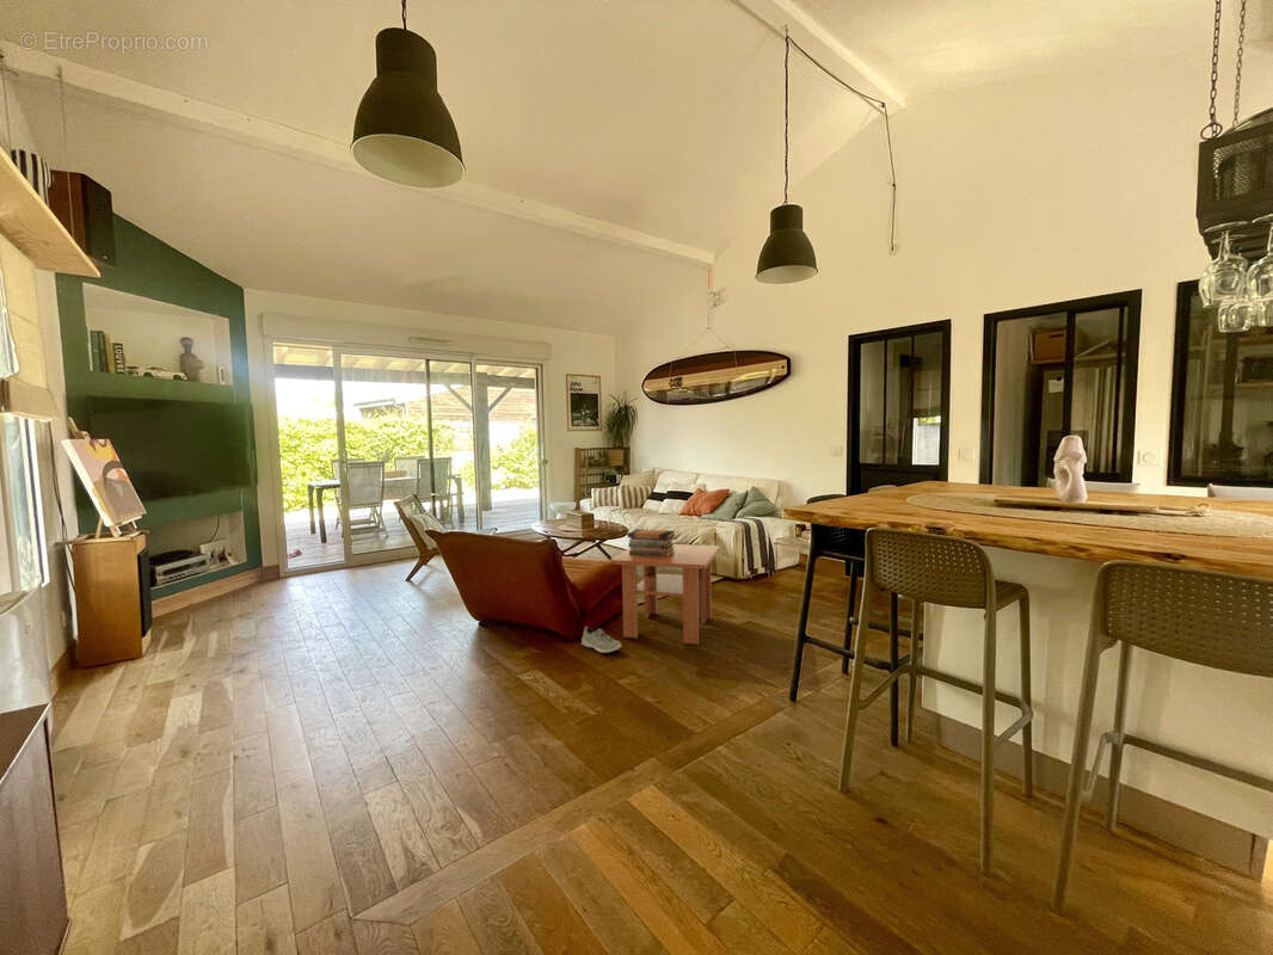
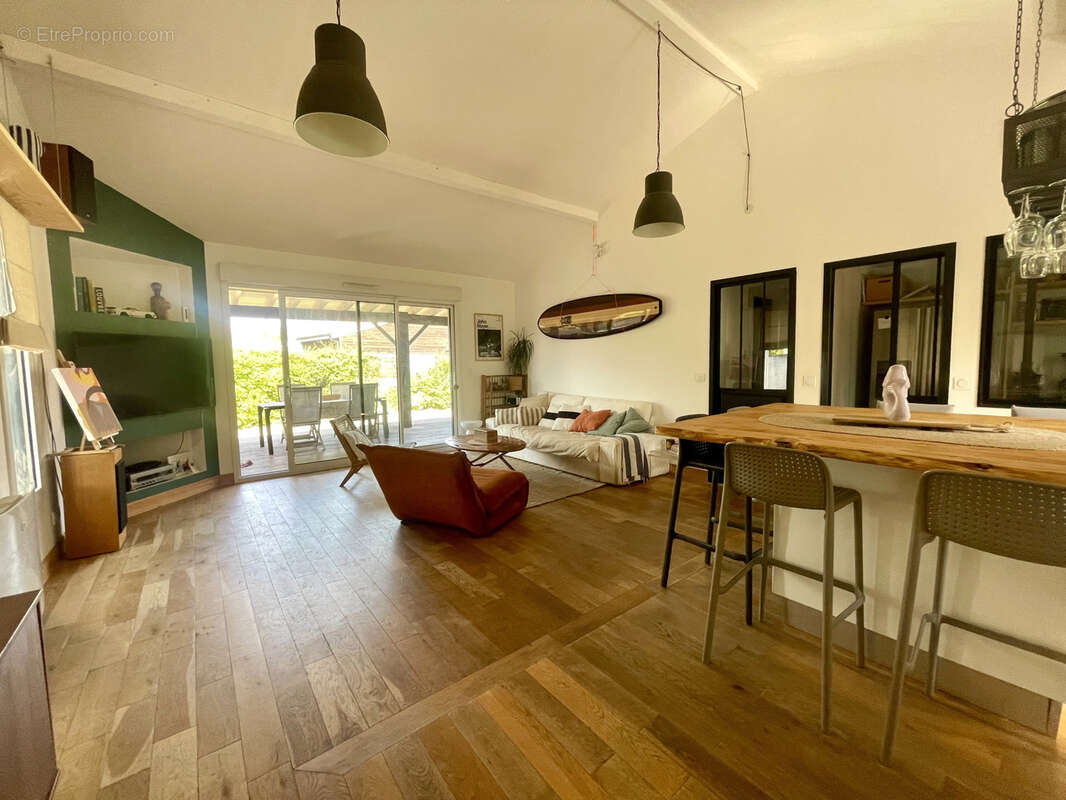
- coffee table [609,543,721,646]
- sneaker [580,626,622,654]
- book stack [627,529,676,557]
